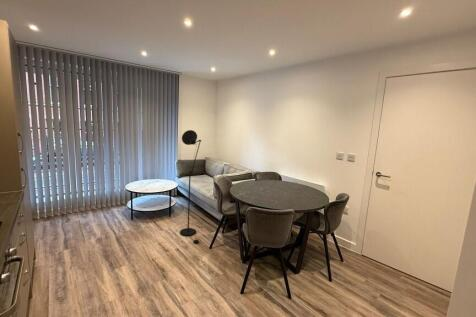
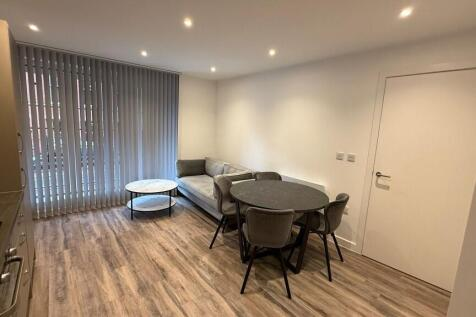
- floor lamp [179,129,202,244]
